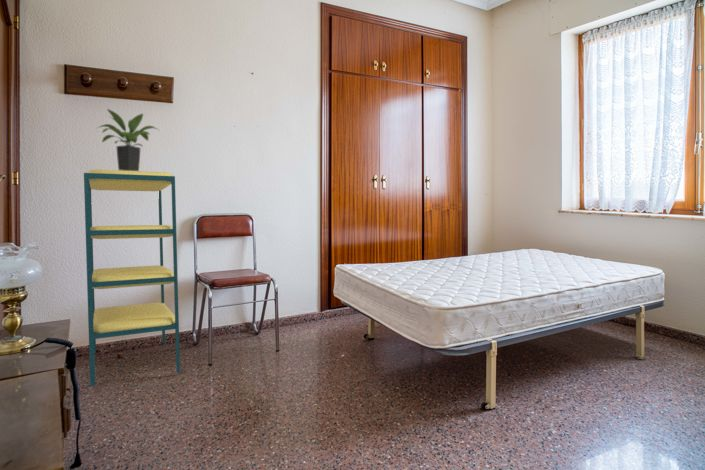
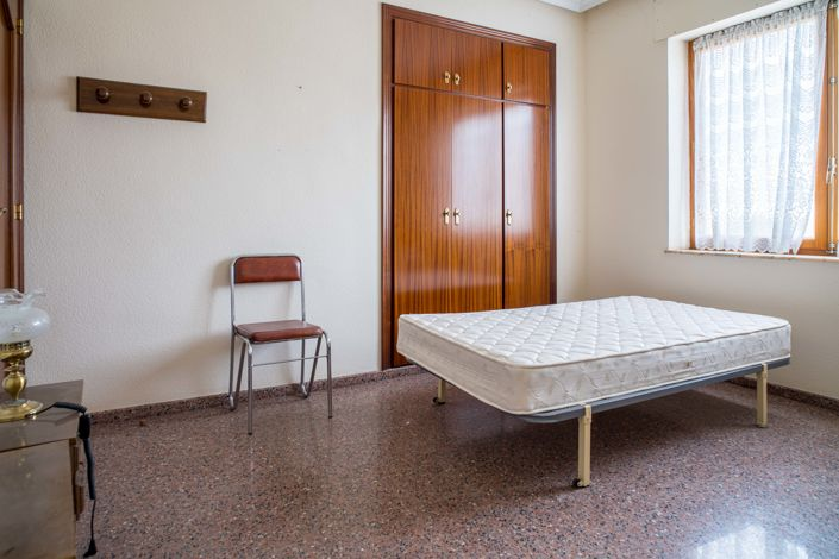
- potted plant [97,108,159,171]
- shelving unit [83,168,181,387]
